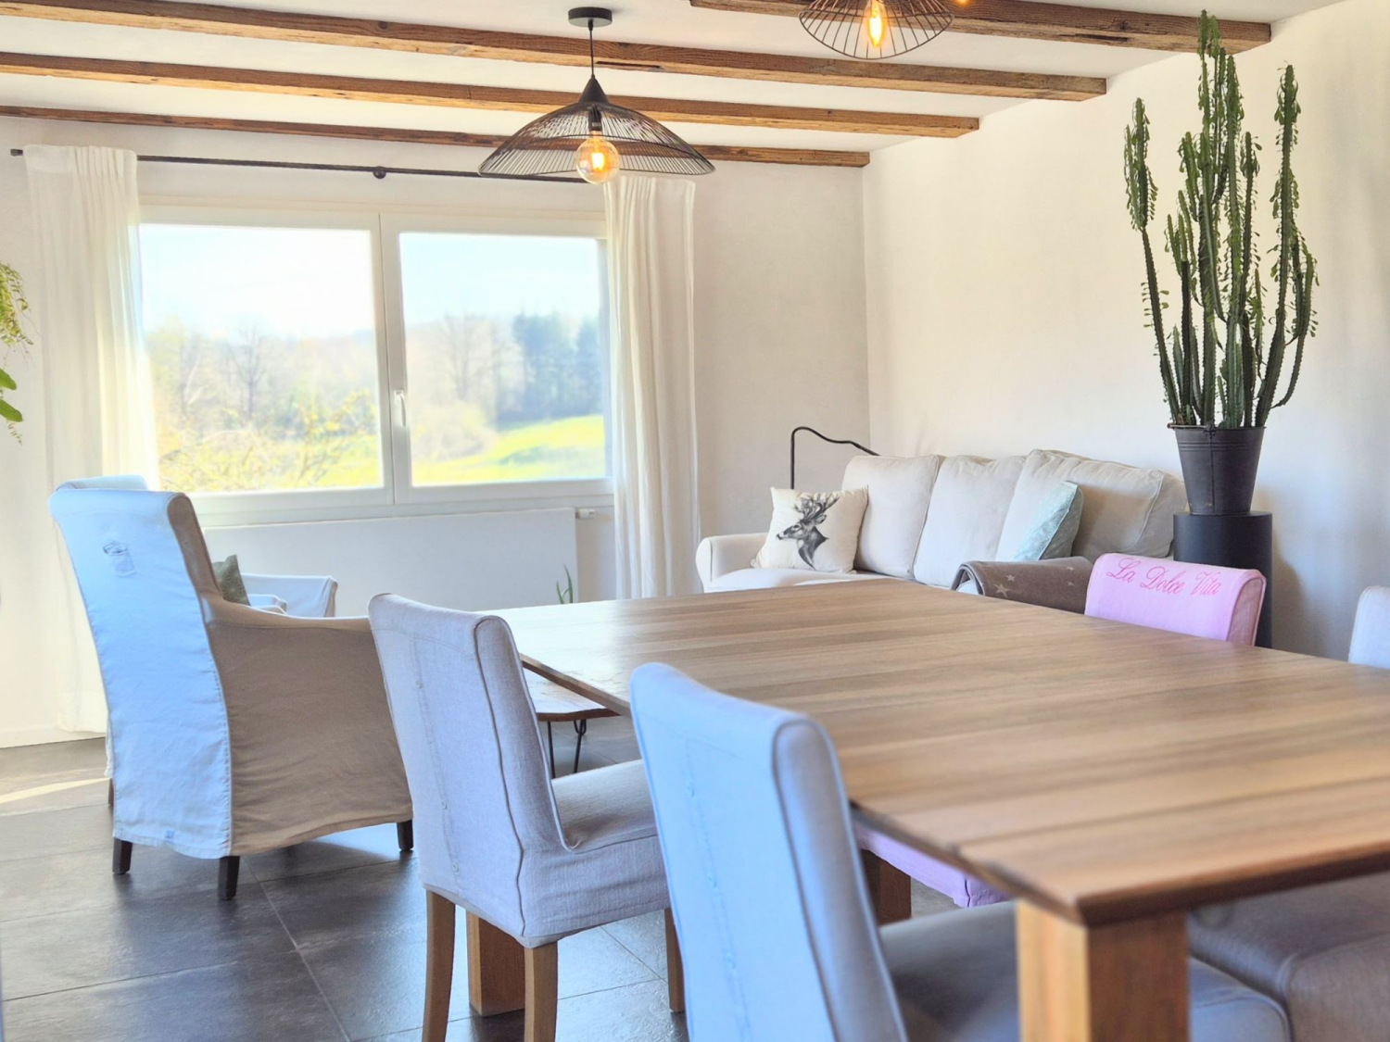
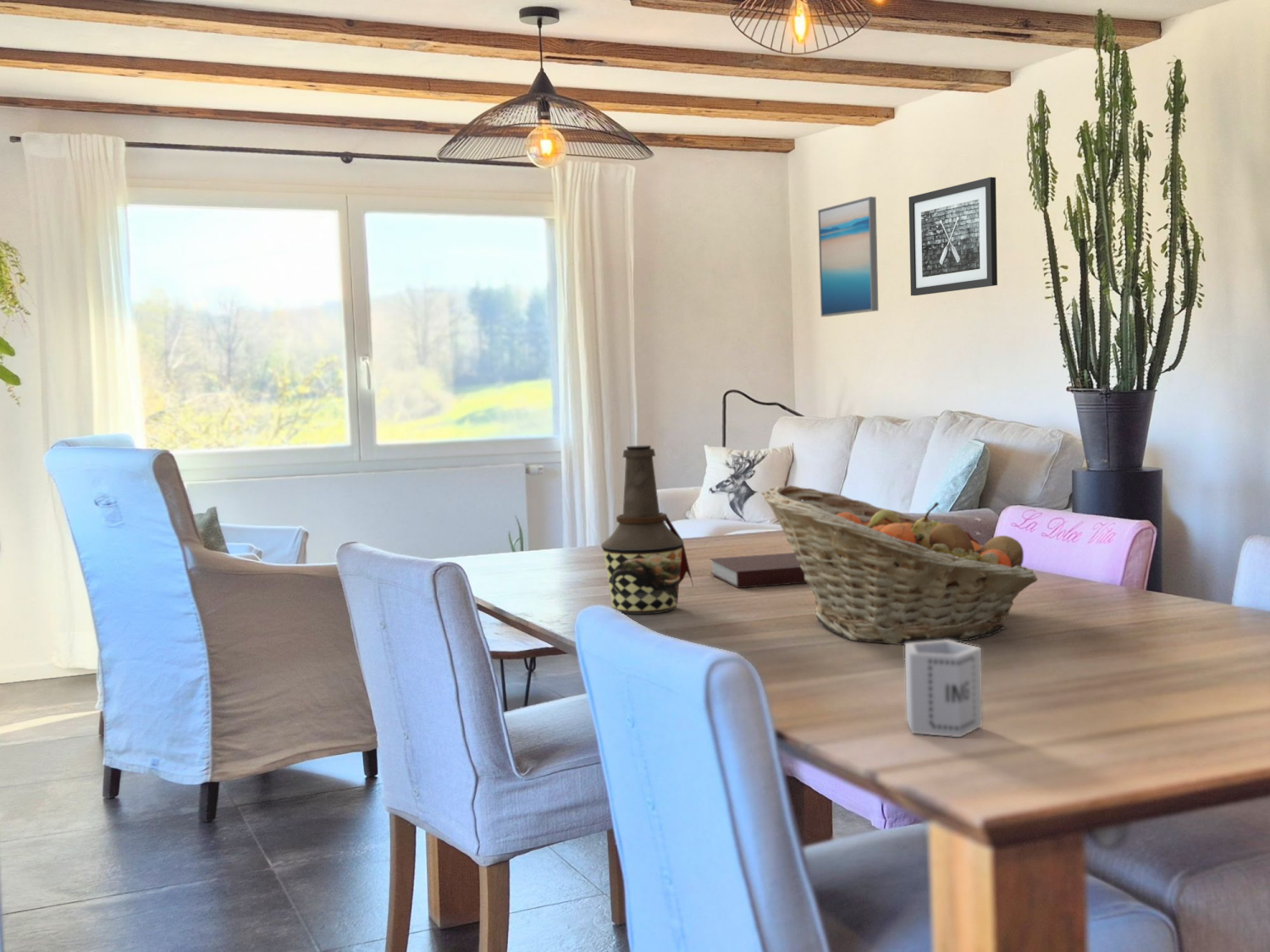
+ wall art [908,176,998,296]
+ notebook [709,552,807,589]
+ bottle [600,444,694,615]
+ wall art [817,195,880,317]
+ fruit basket [761,484,1039,646]
+ cup [904,640,983,738]
